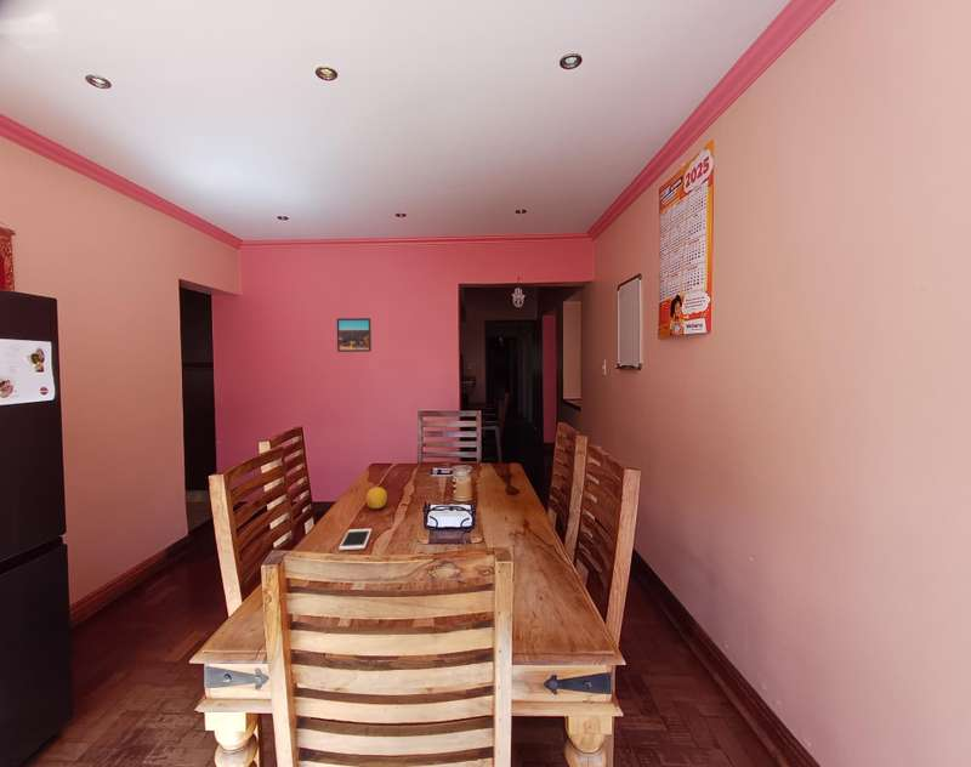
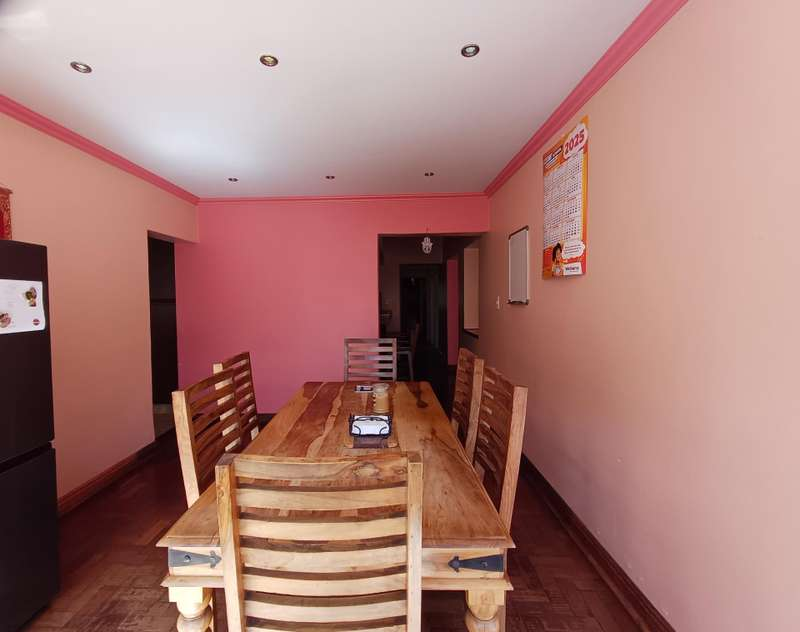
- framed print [336,317,373,353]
- fruit [365,485,388,510]
- cell phone [337,528,373,551]
